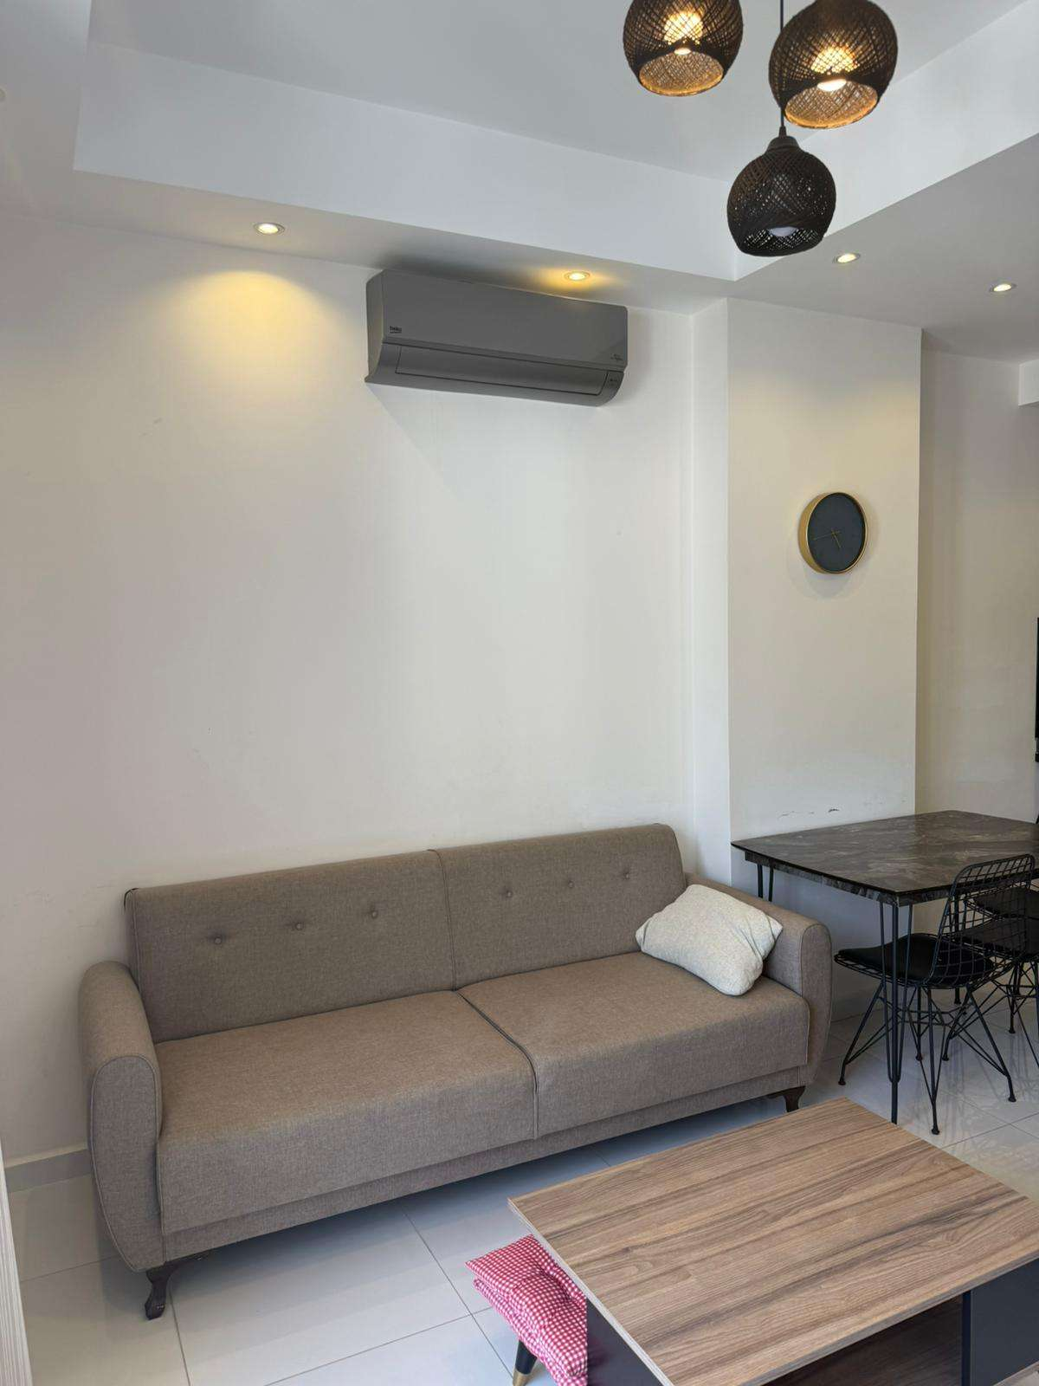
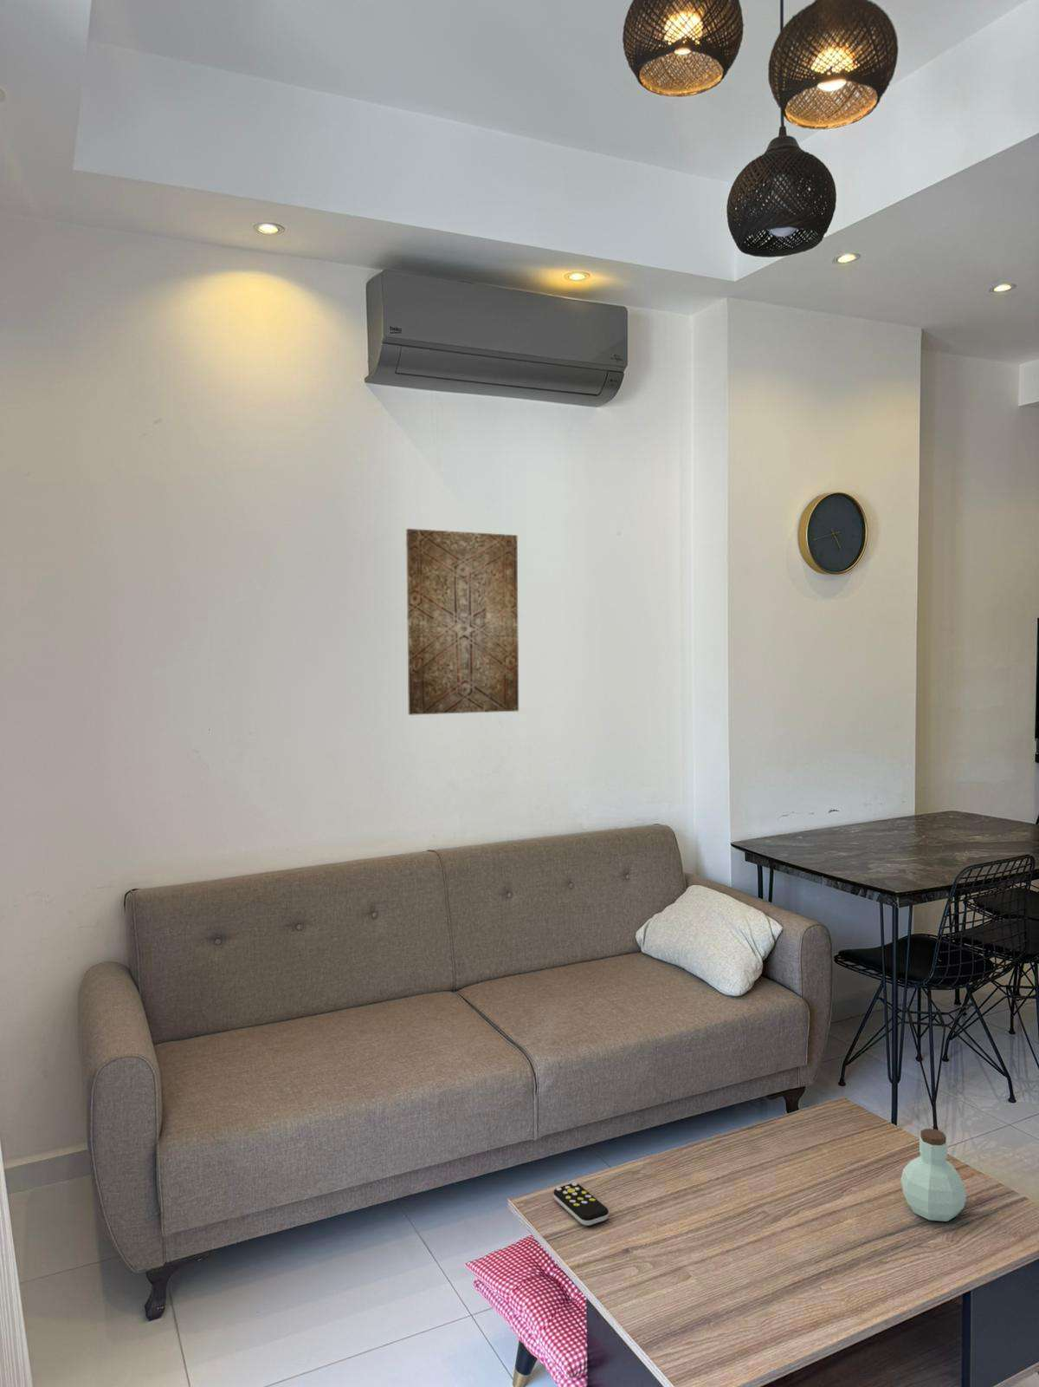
+ wall art [405,527,520,716]
+ jar [899,1128,967,1222]
+ remote control [552,1182,610,1226]
